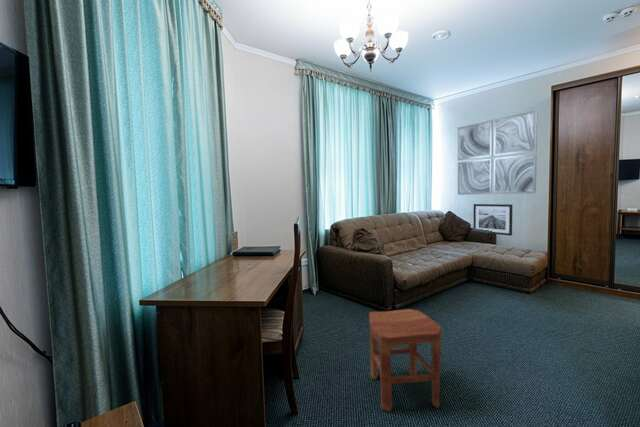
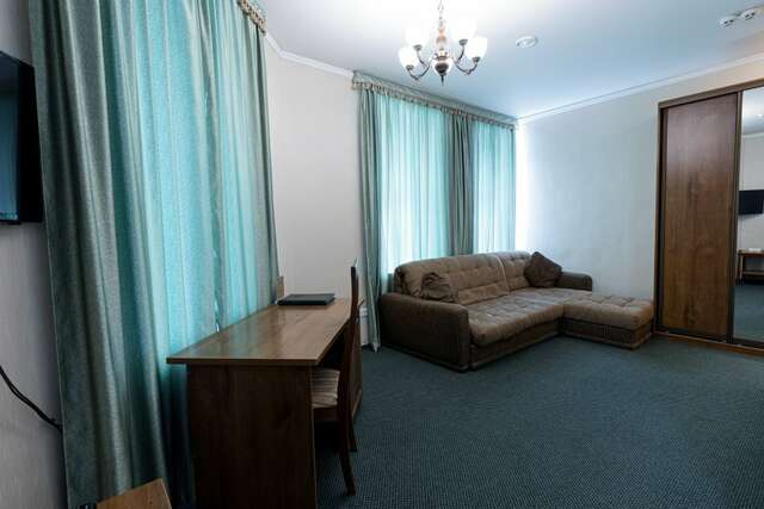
- wall art [457,109,538,196]
- stool [368,308,442,412]
- wall art [473,203,513,237]
